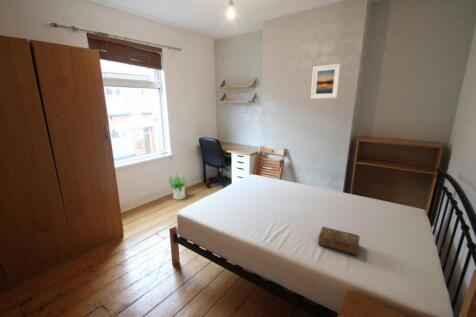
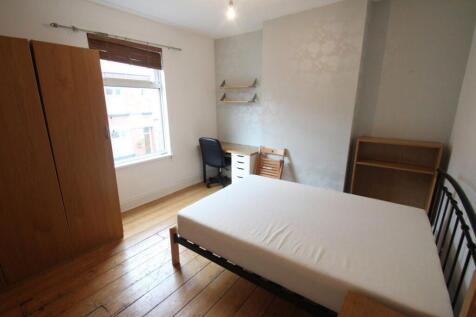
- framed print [310,63,342,100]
- book [317,226,361,257]
- potted plant [167,173,188,200]
